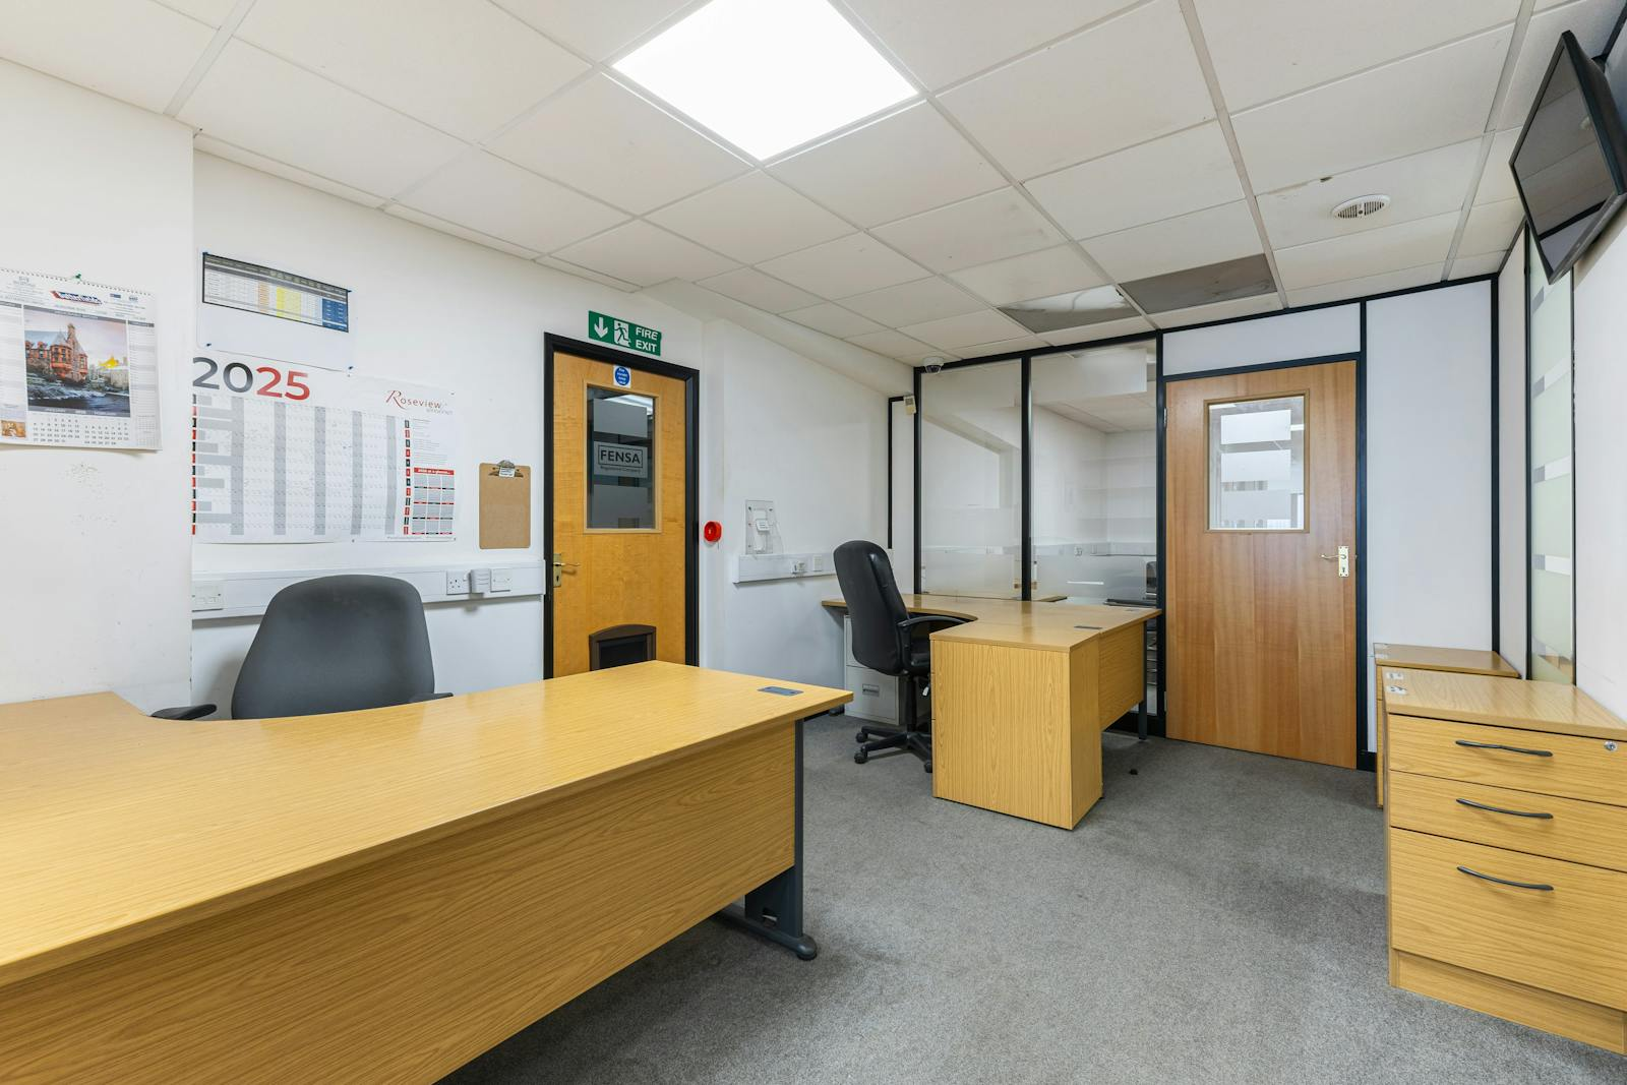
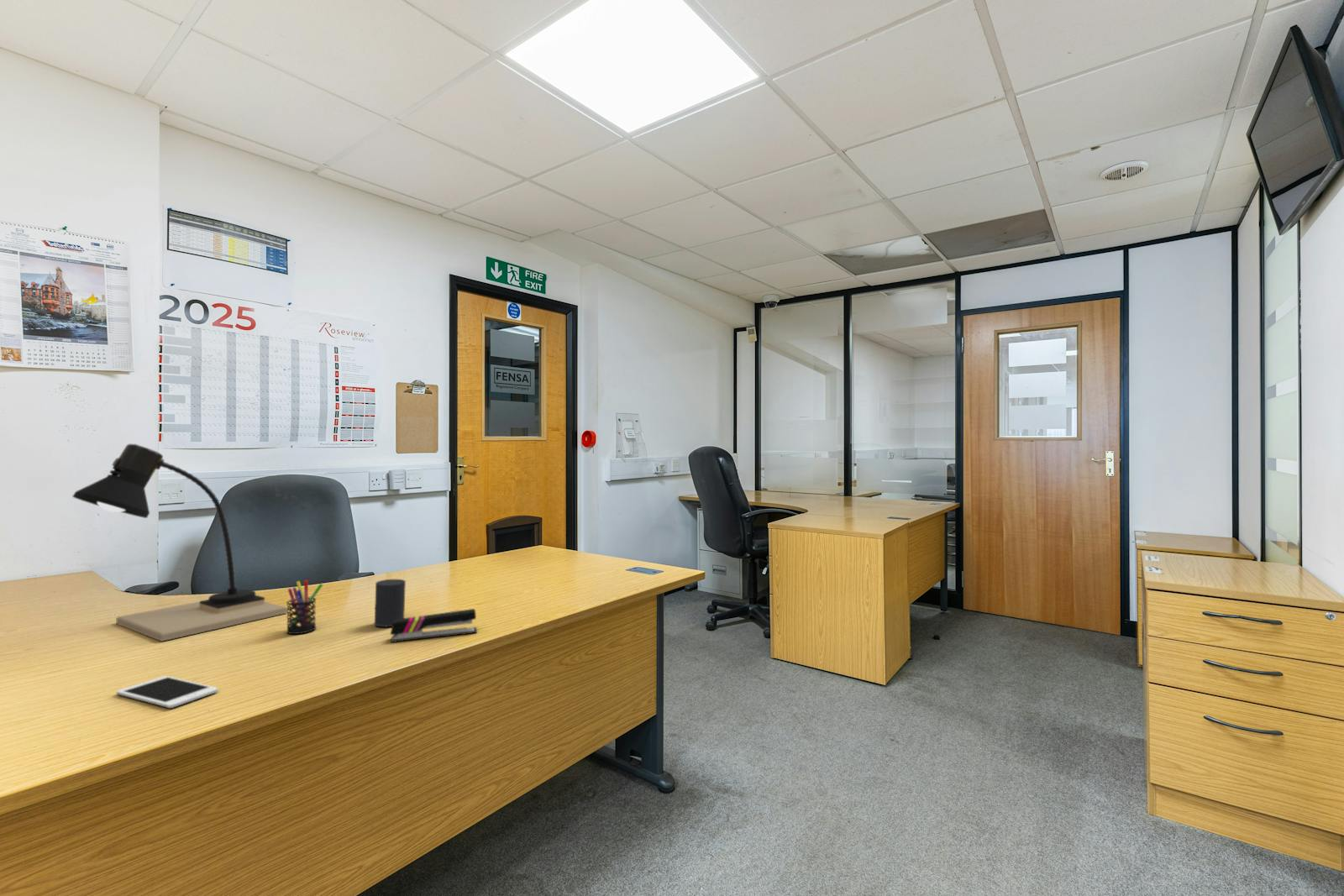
+ stapler [390,608,478,643]
+ pen holder [286,579,323,635]
+ desk lamp [71,443,287,642]
+ cup [374,579,407,627]
+ cell phone [116,675,219,709]
